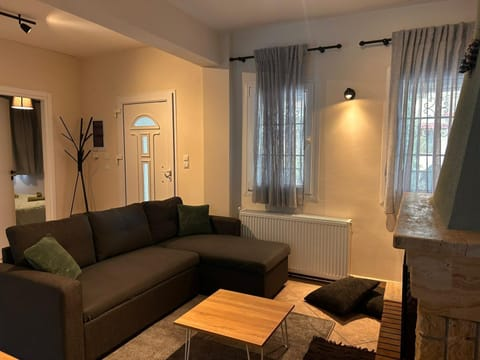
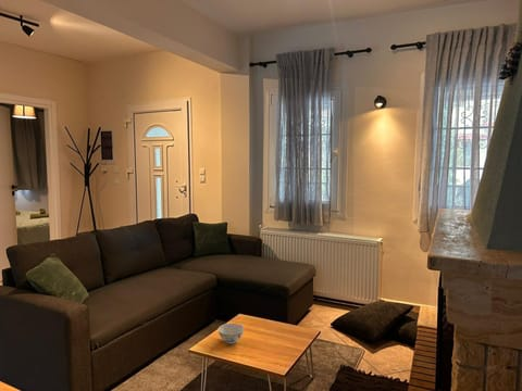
+ chinaware [217,323,245,345]
